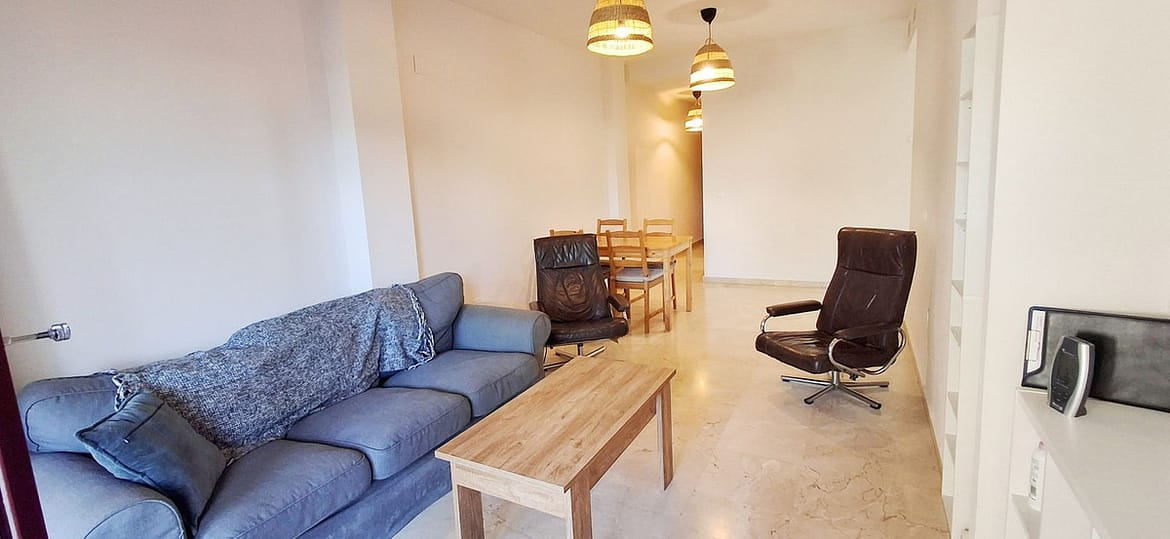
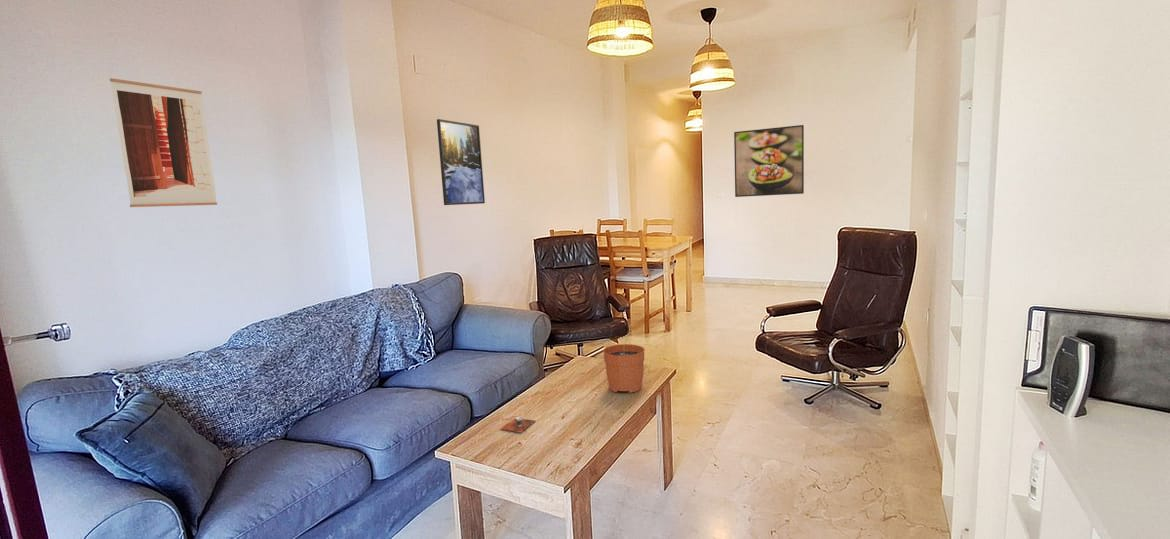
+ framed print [733,124,805,198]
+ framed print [436,118,486,206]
+ wall art [109,77,218,208]
+ cup [499,416,536,433]
+ plant pot [602,328,646,394]
